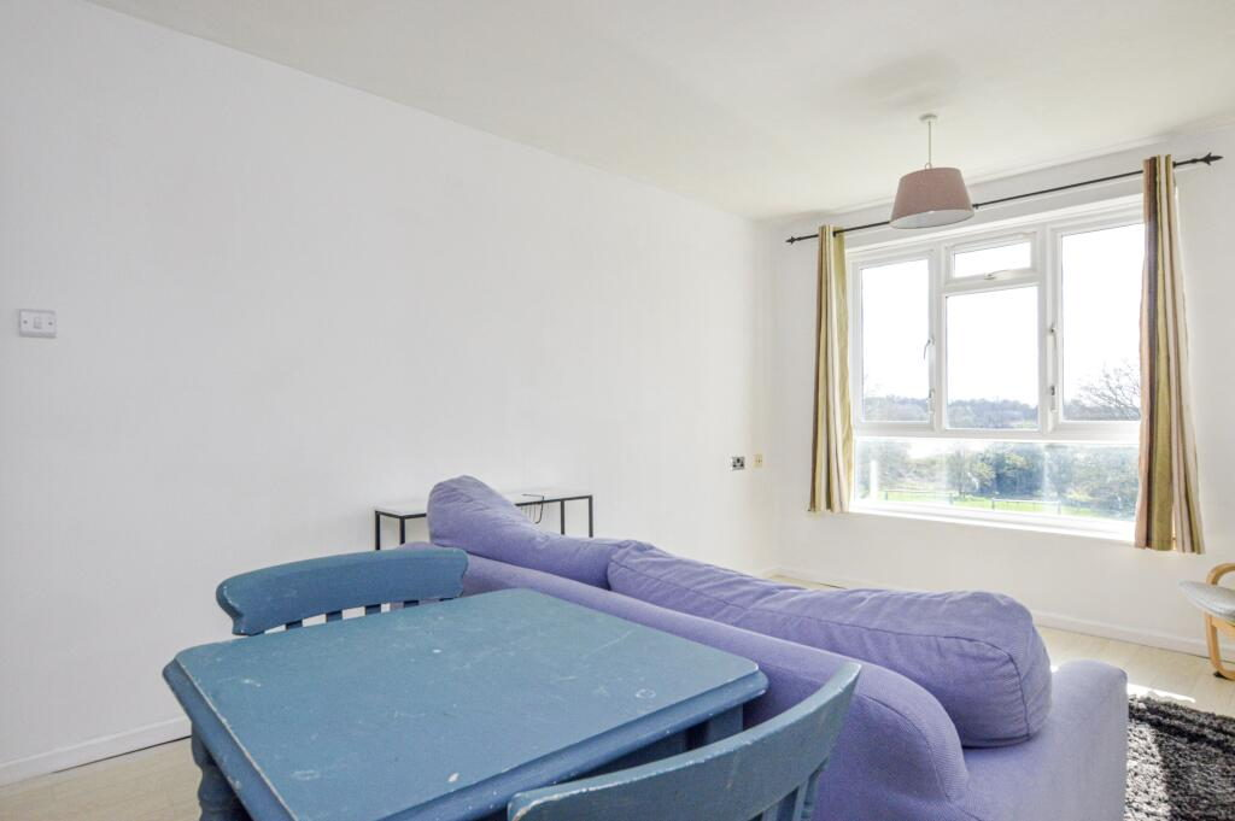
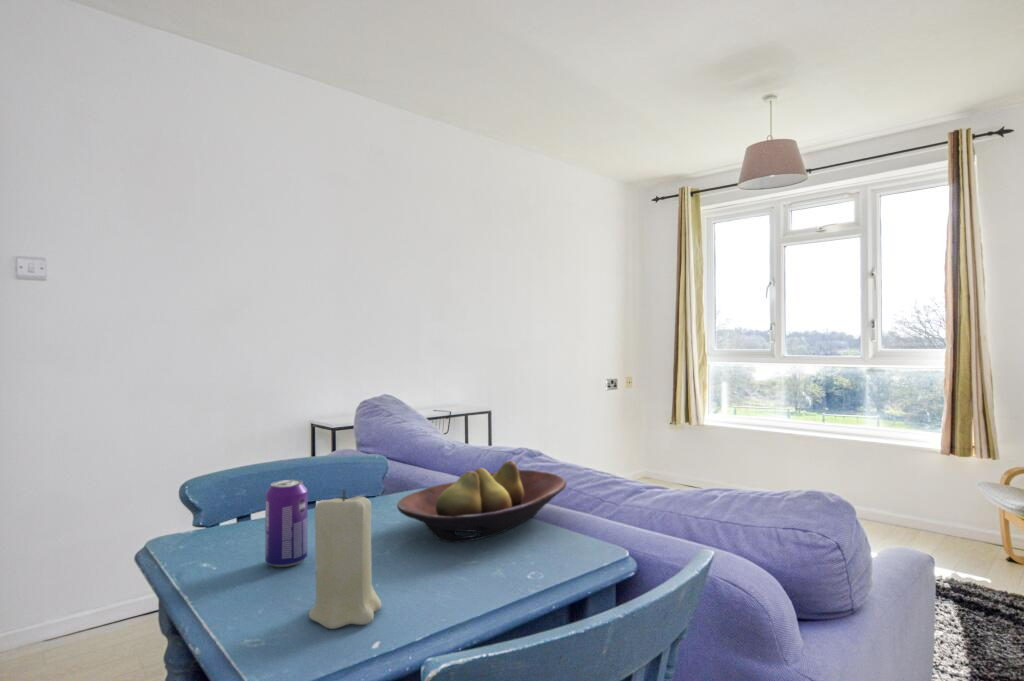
+ candle [308,489,383,630]
+ fruit bowl [396,460,568,544]
+ beverage can [264,479,308,568]
